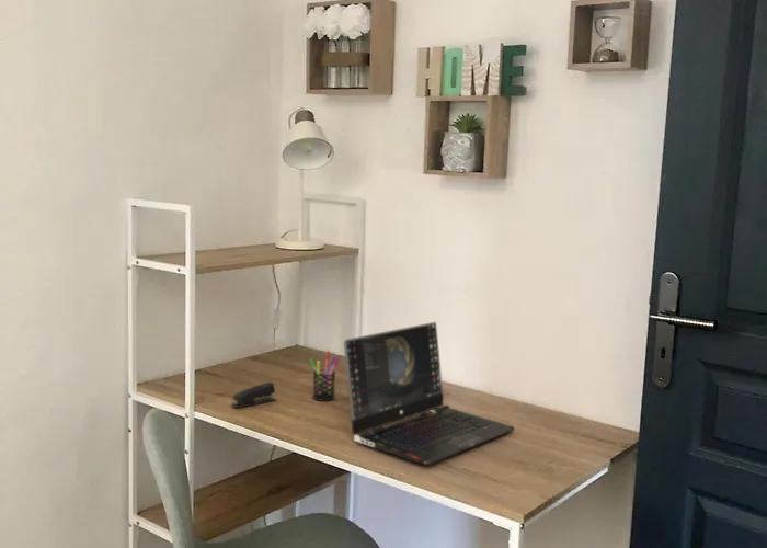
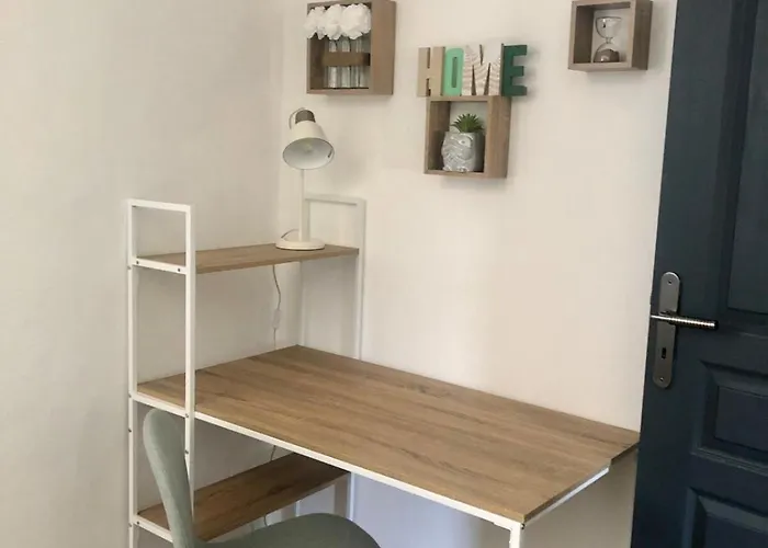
- laptop computer [343,321,516,466]
- stapler [230,381,277,409]
- pen holder [308,350,341,402]
